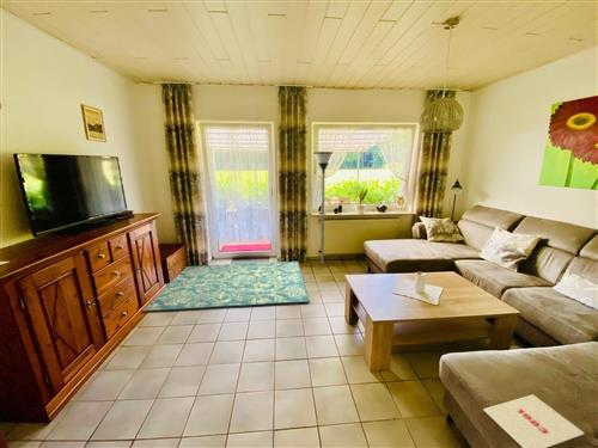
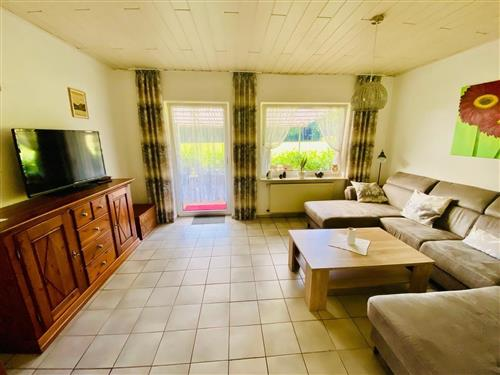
- magazine [482,393,585,448]
- rug [141,260,310,313]
- floor lamp [312,151,336,265]
